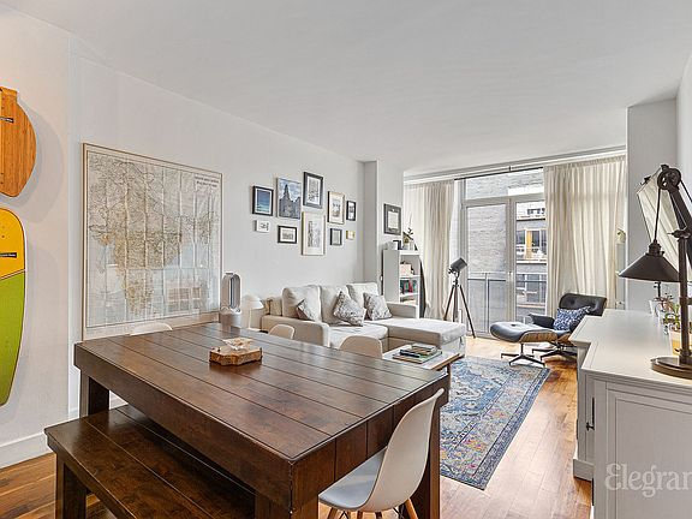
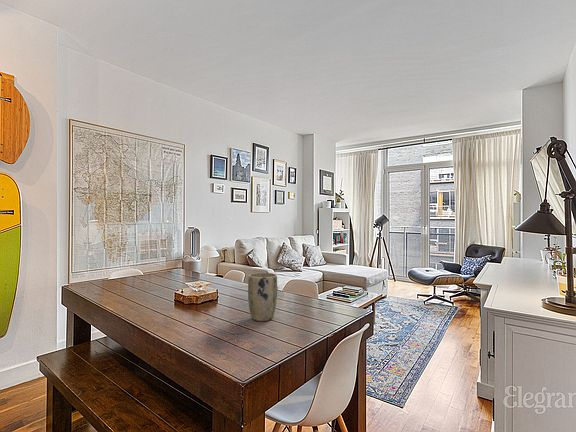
+ plant pot [247,272,278,322]
